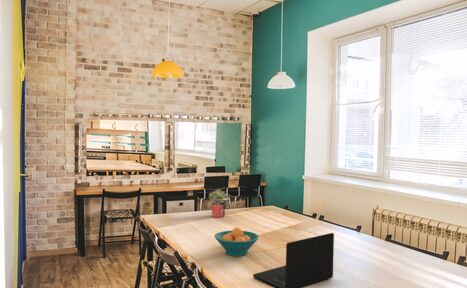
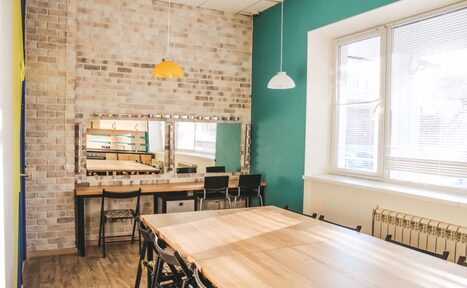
- fruit bowl [213,227,260,257]
- potted plant [208,188,230,218]
- laptop [252,232,335,288]
